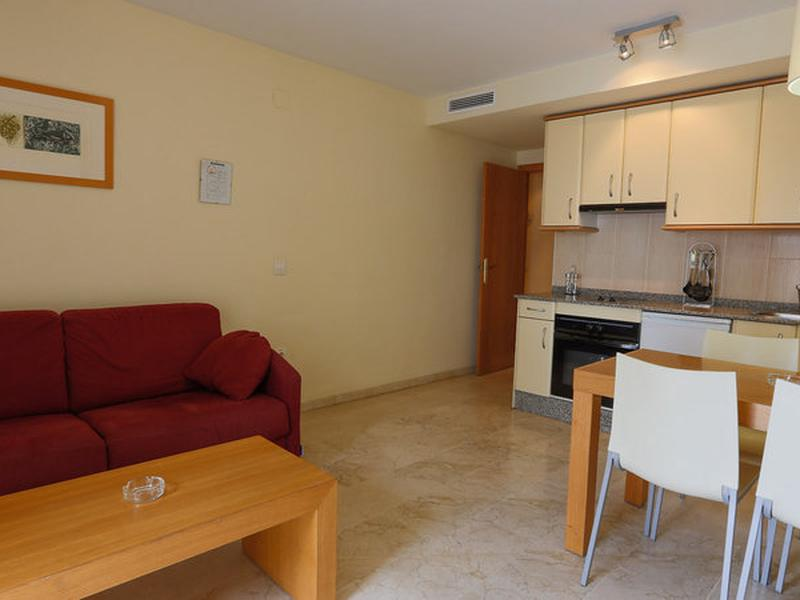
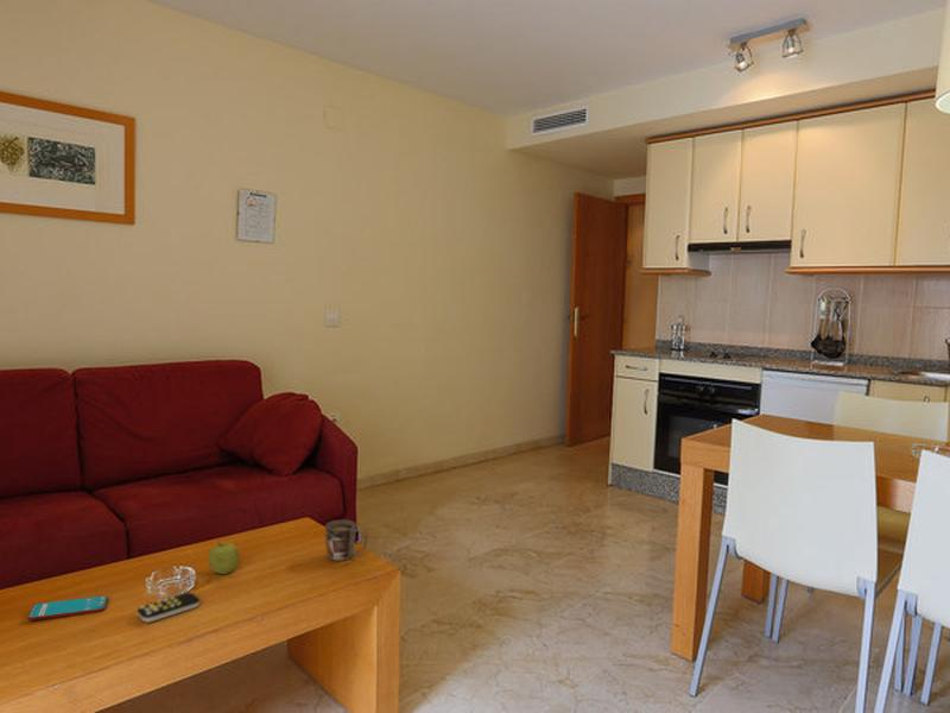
+ remote control [137,592,201,624]
+ fruit [208,542,240,575]
+ mug [324,519,368,562]
+ smartphone [27,594,109,621]
